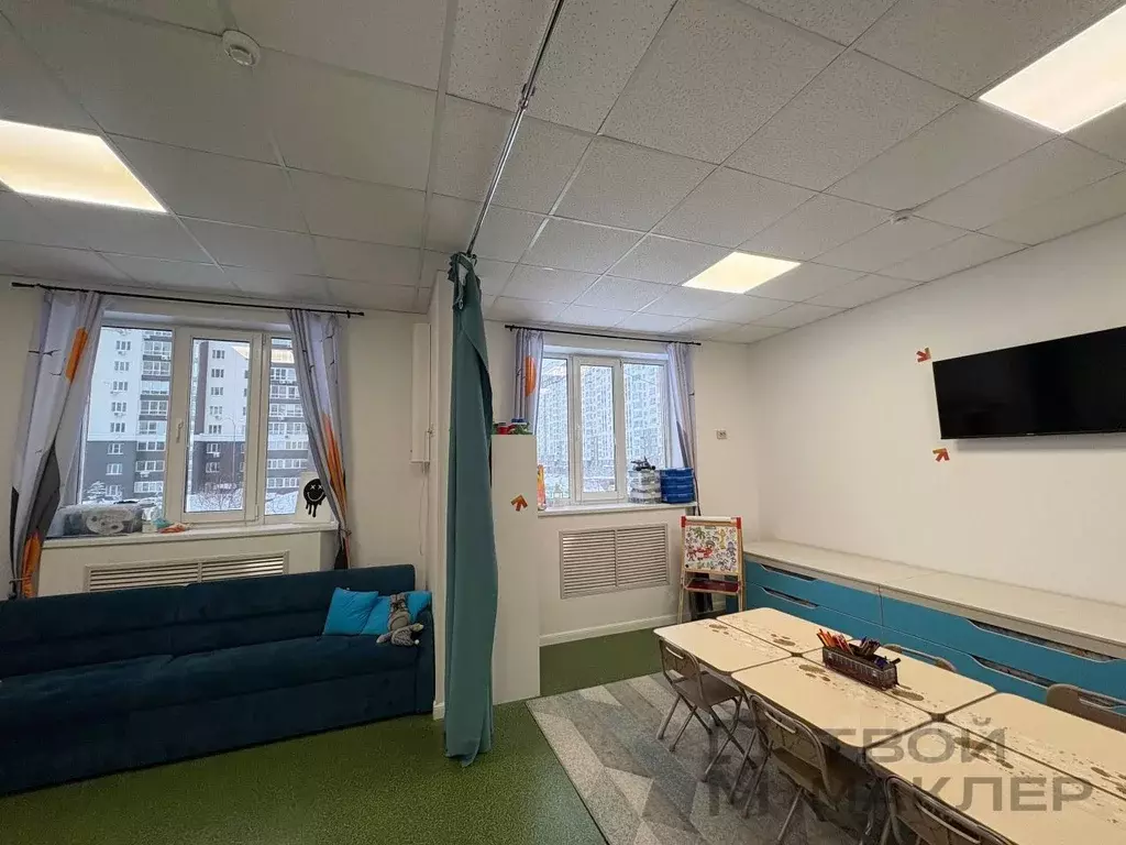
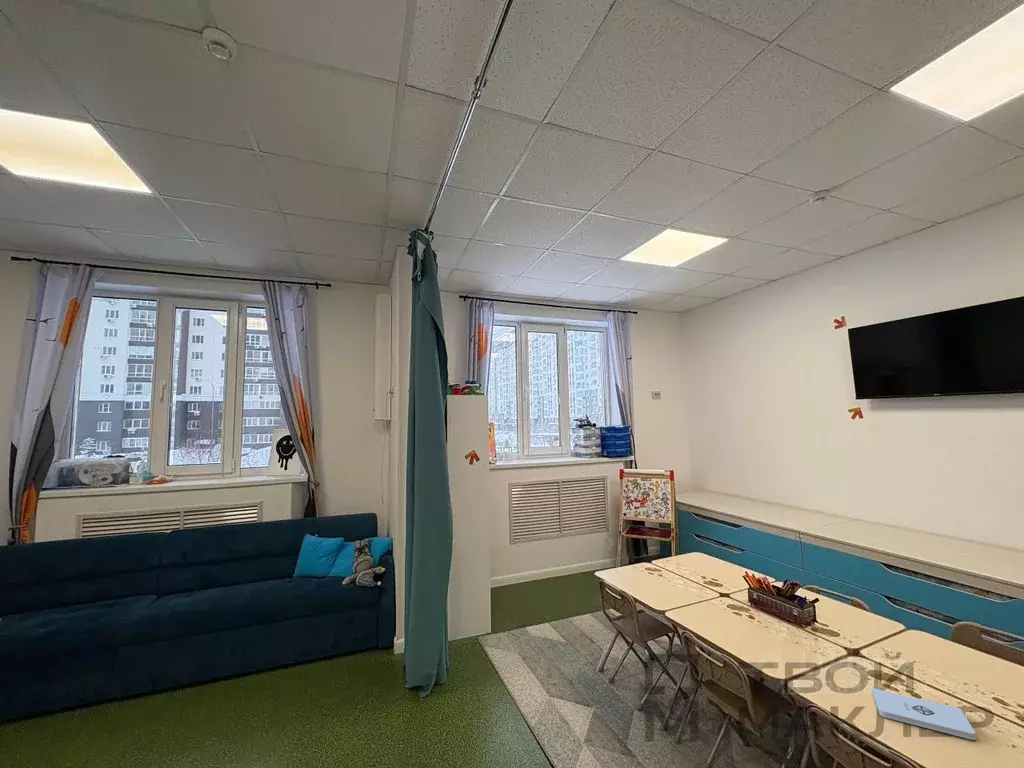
+ notepad [871,687,977,741]
